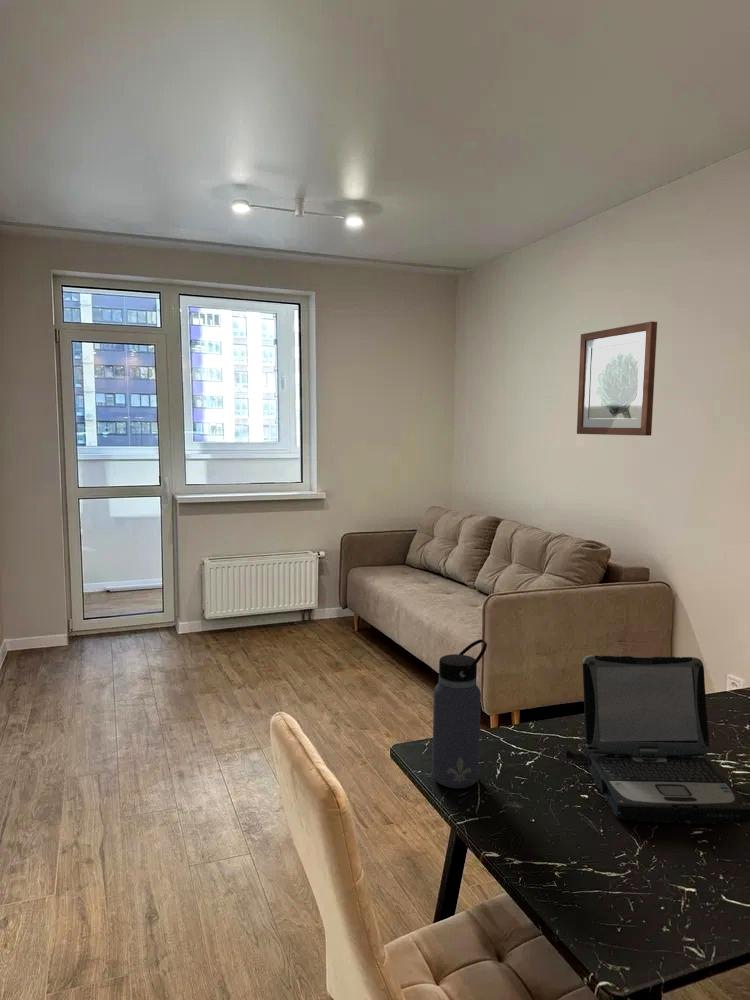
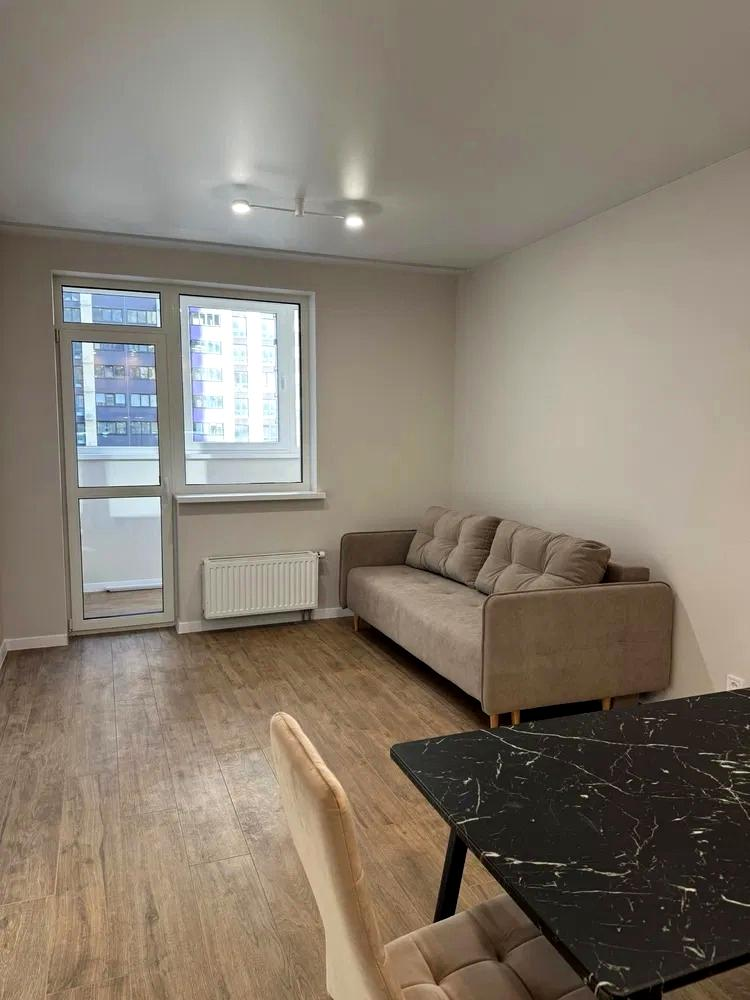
- water bottle [431,638,488,789]
- wall art [576,320,658,437]
- laptop [565,654,750,825]
